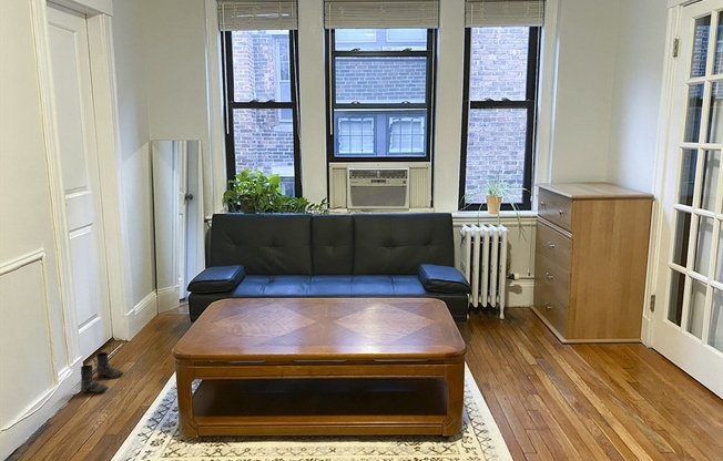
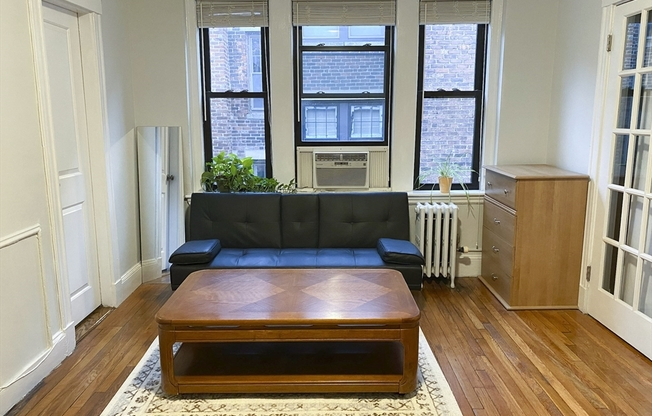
- boots [80,351,125,395]
